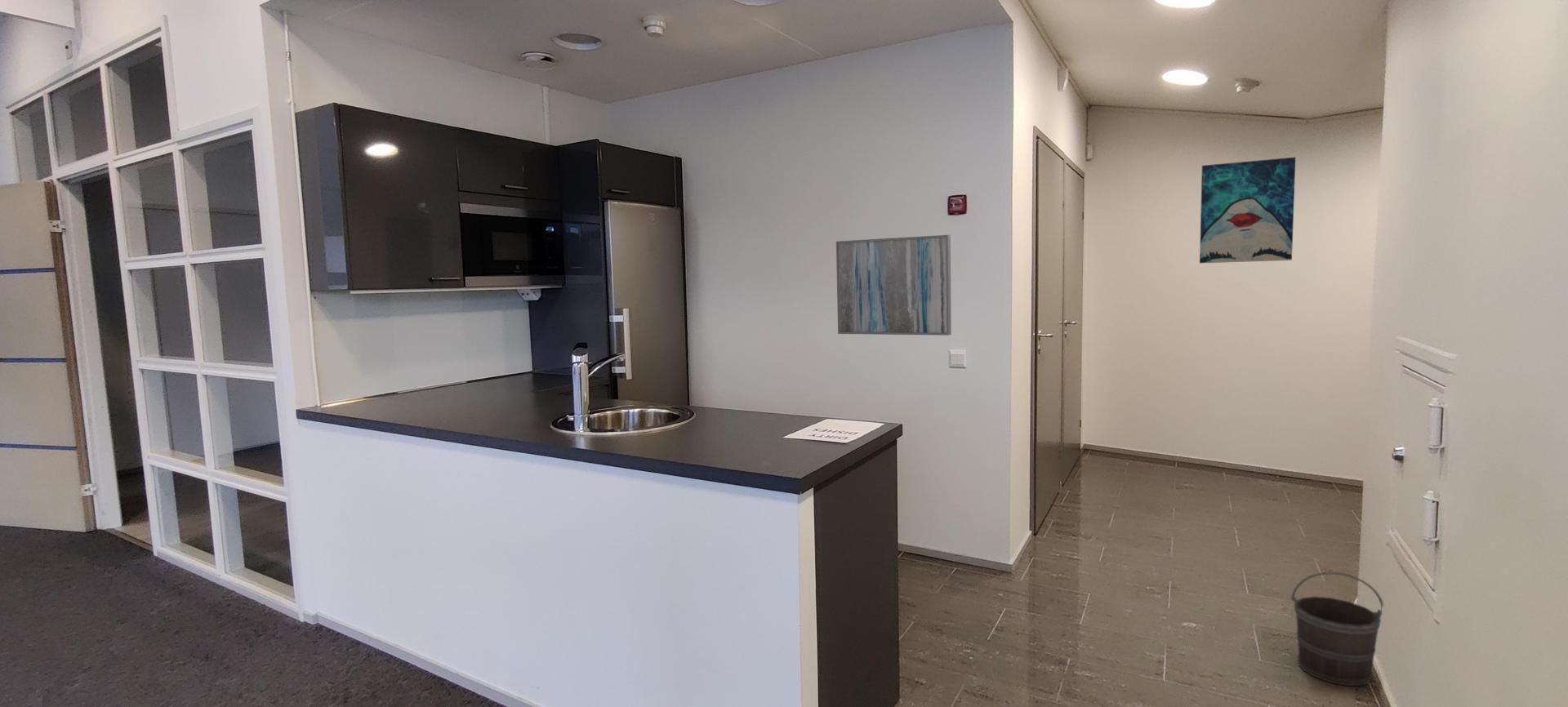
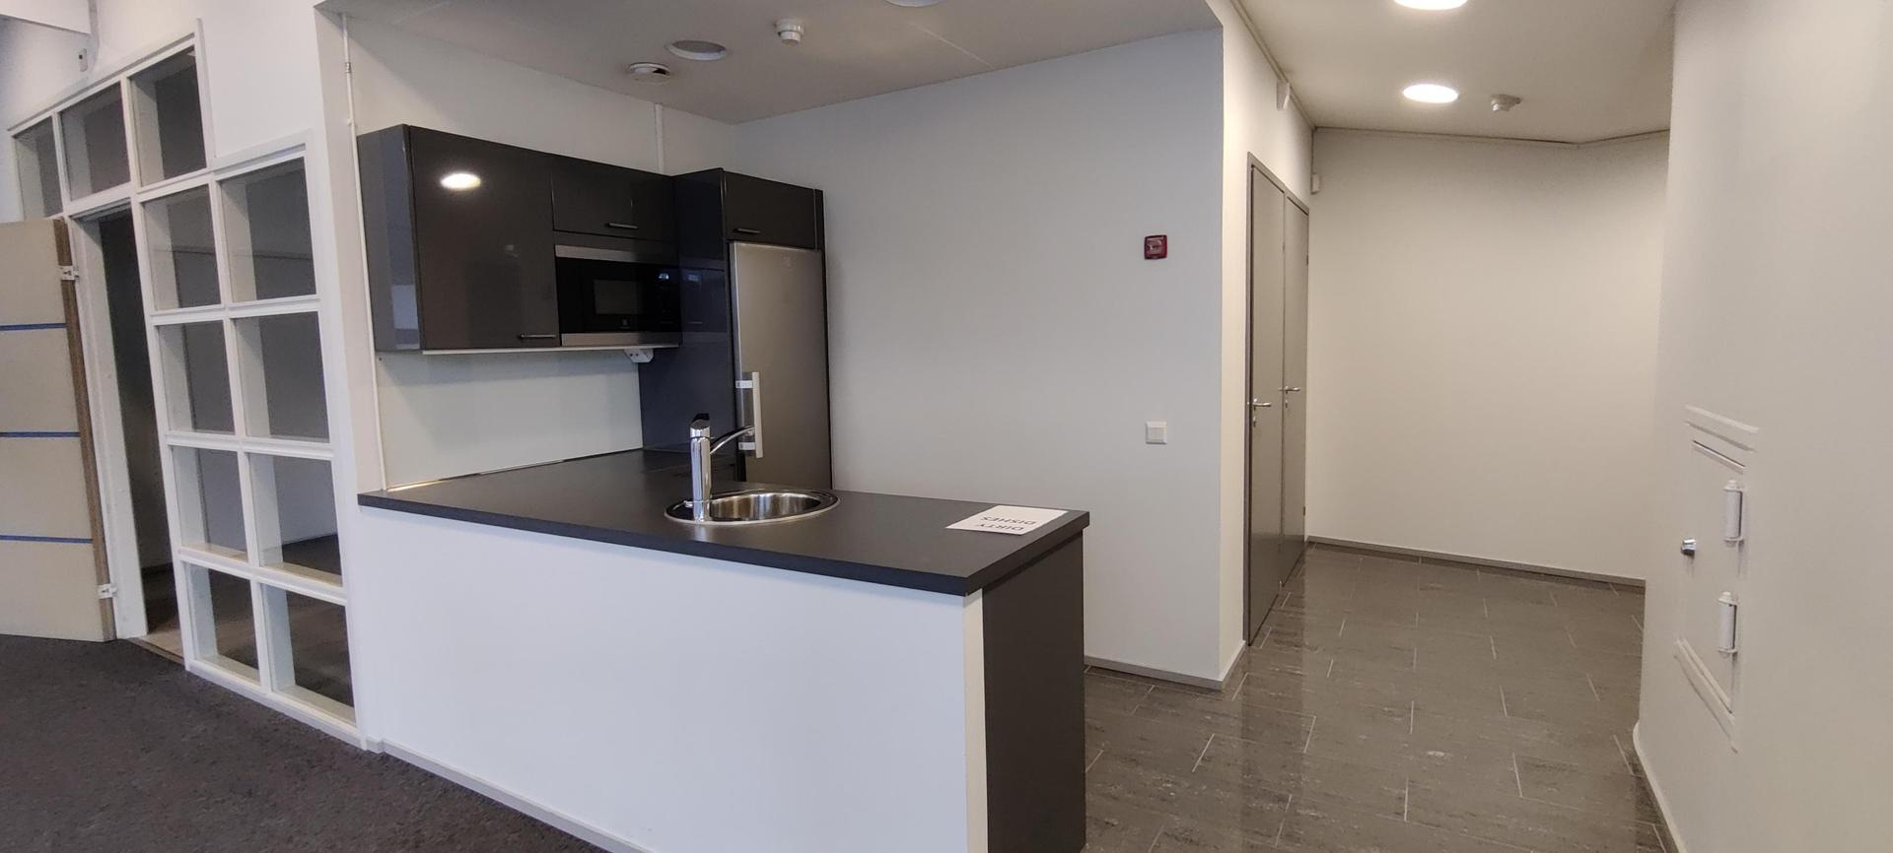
- wall art [835,234,952,336]
- wall art [1199,157,1296,264]
- bucket [1290,571,1383,687]
